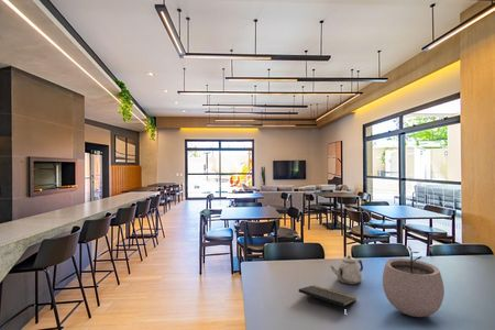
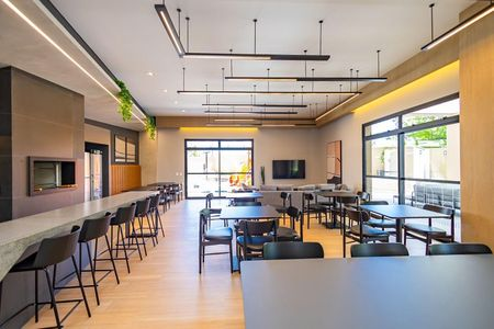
- notepad [297,284,358,308]
- plant pot [382,245,446,318]
- teapot [330,254,364,286]
